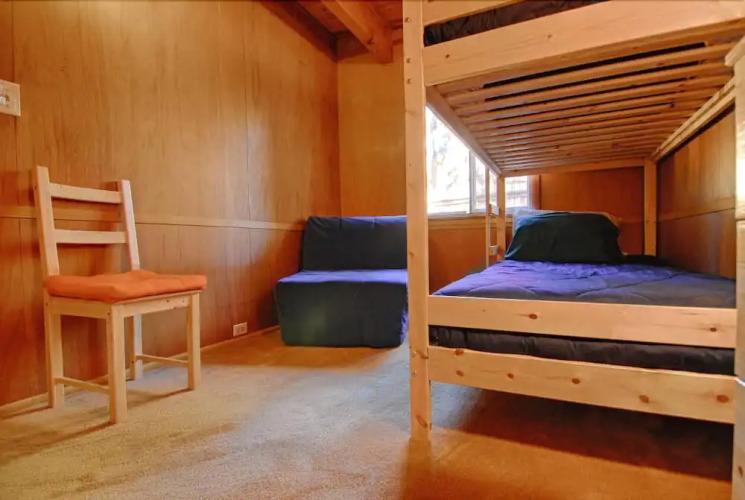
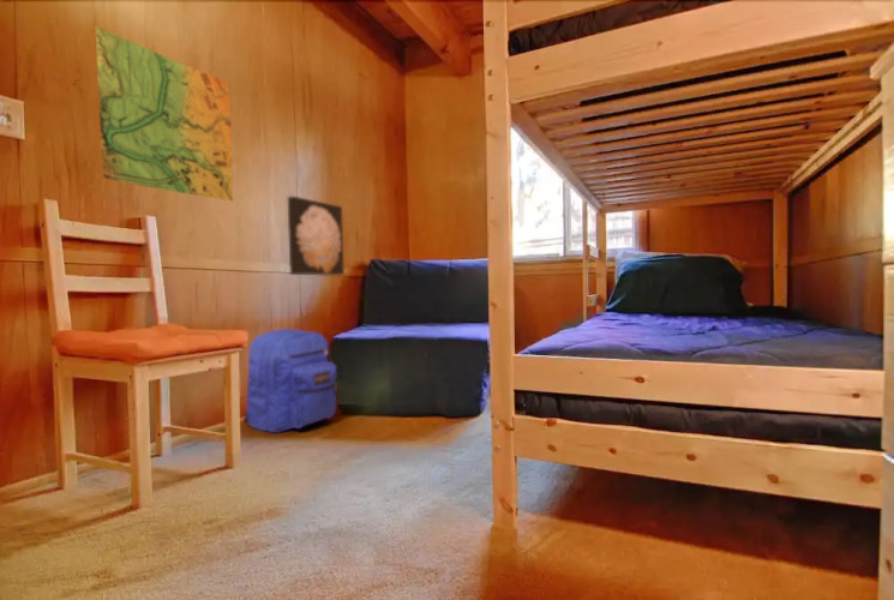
+ map [95,25,234,203]
+ backpack [241,328,341,434]
+ wall art [287,194,346,276]
